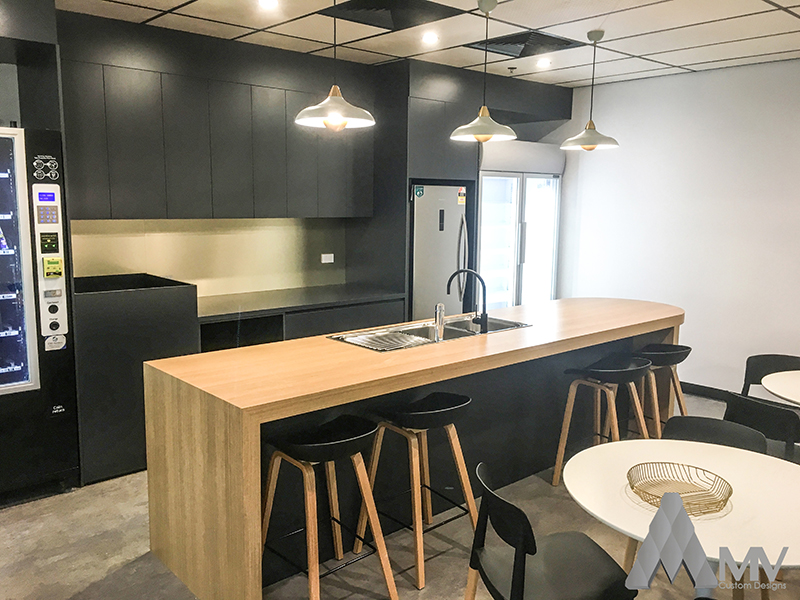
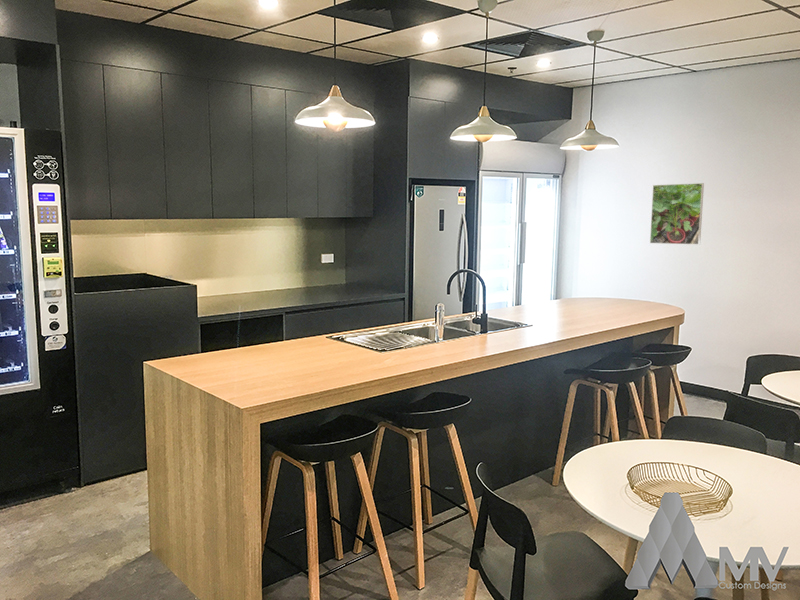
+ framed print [649,182,705,246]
